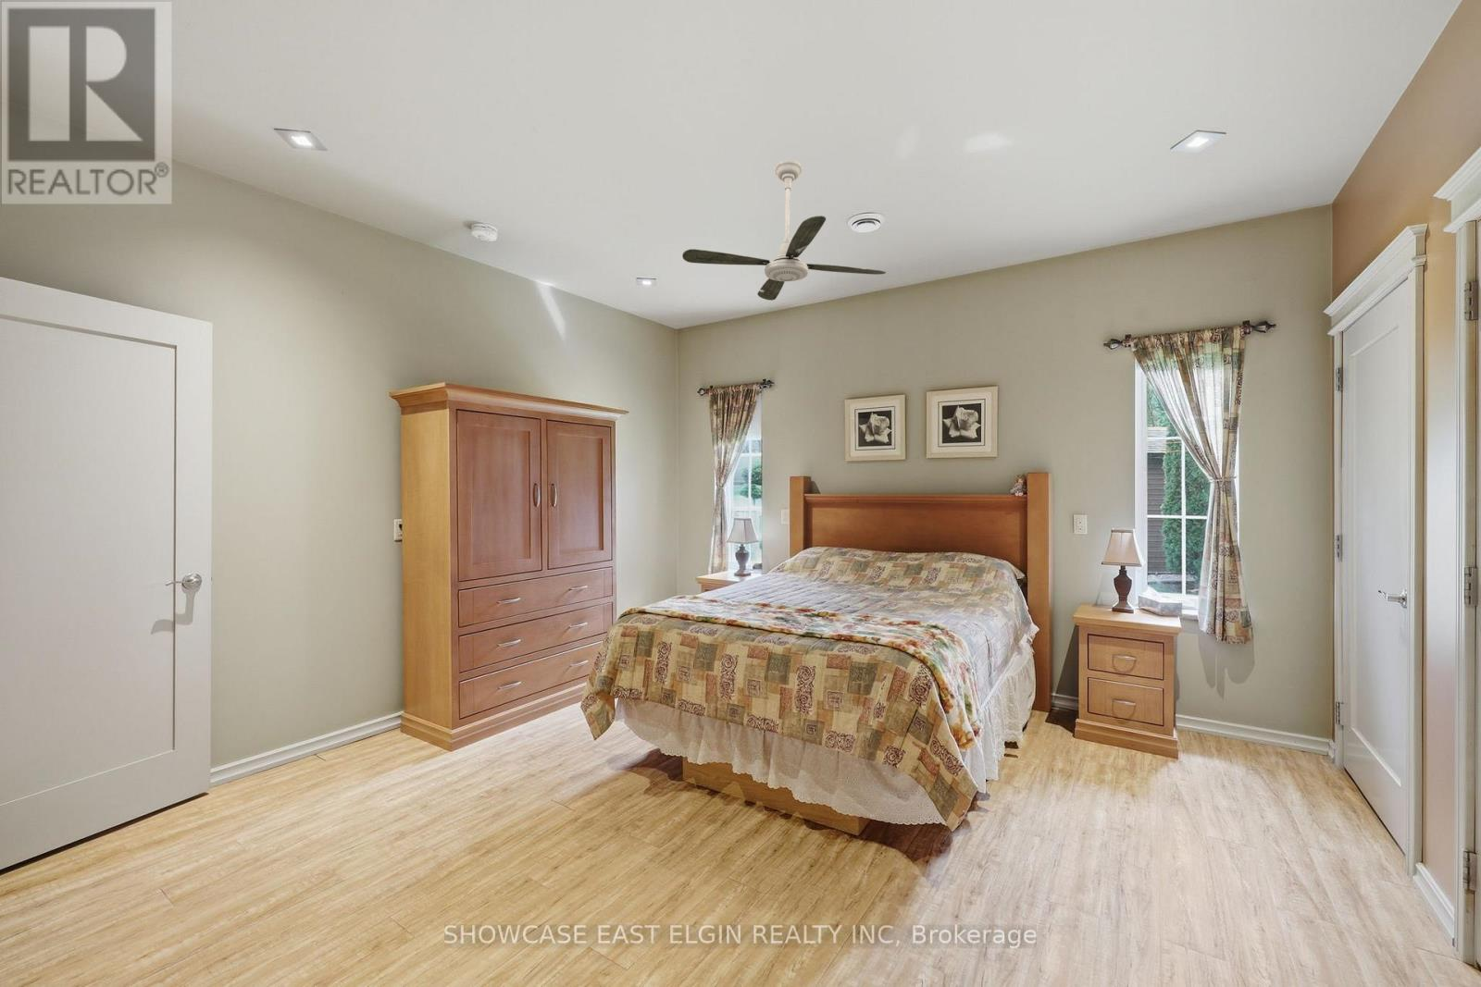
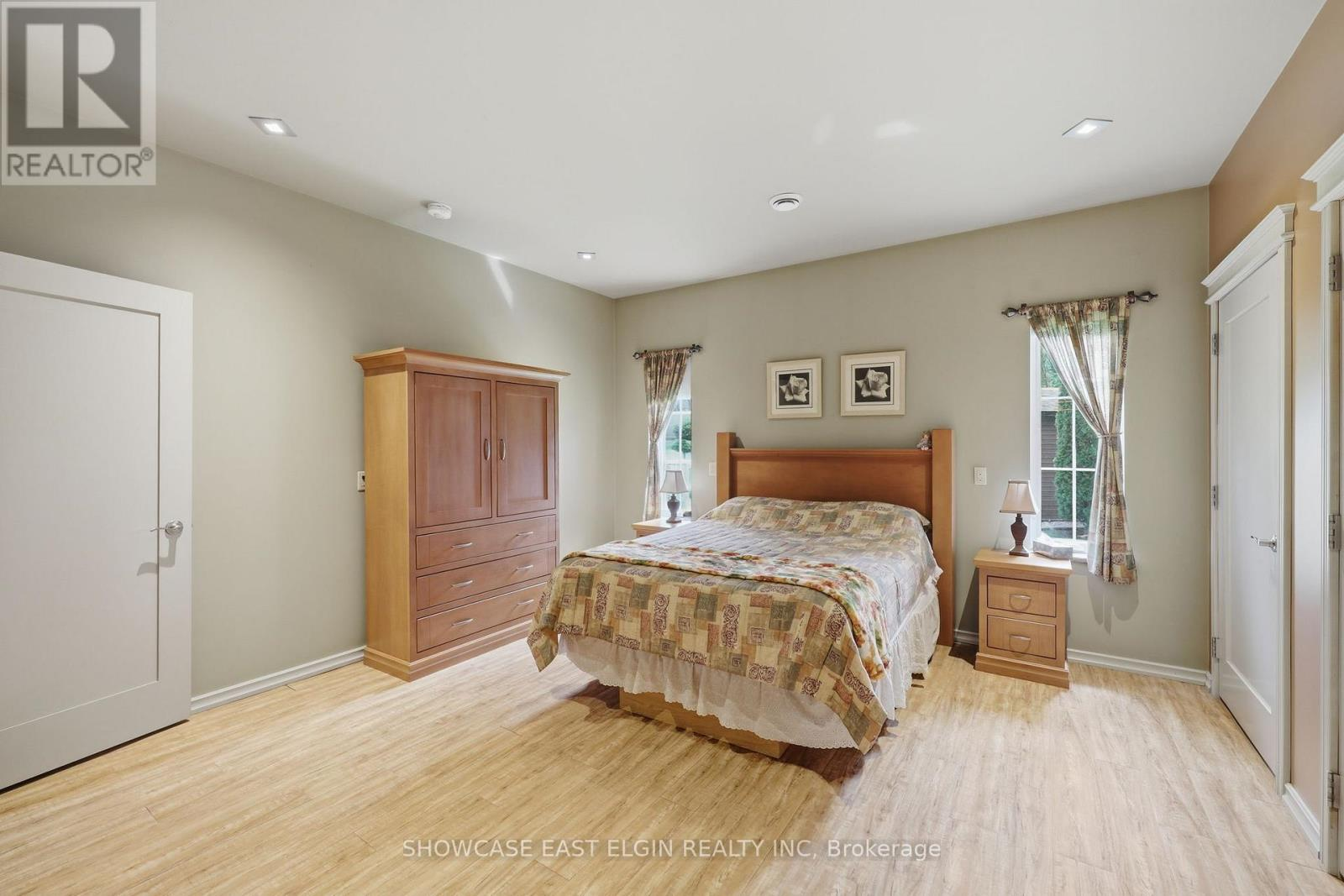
- ceiling fan [681,159,887,302]
